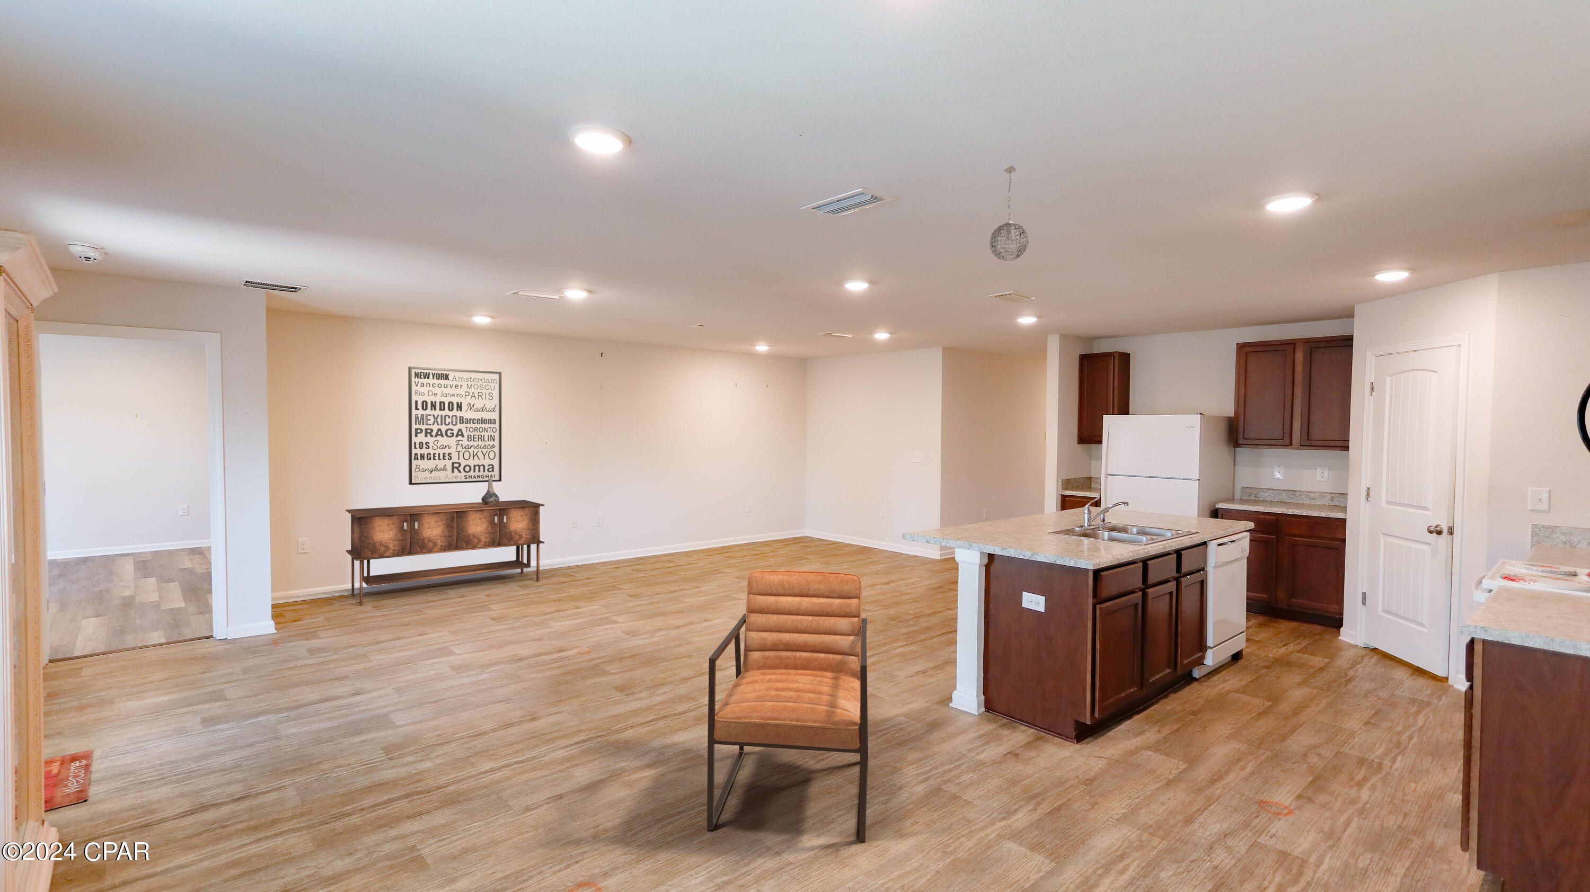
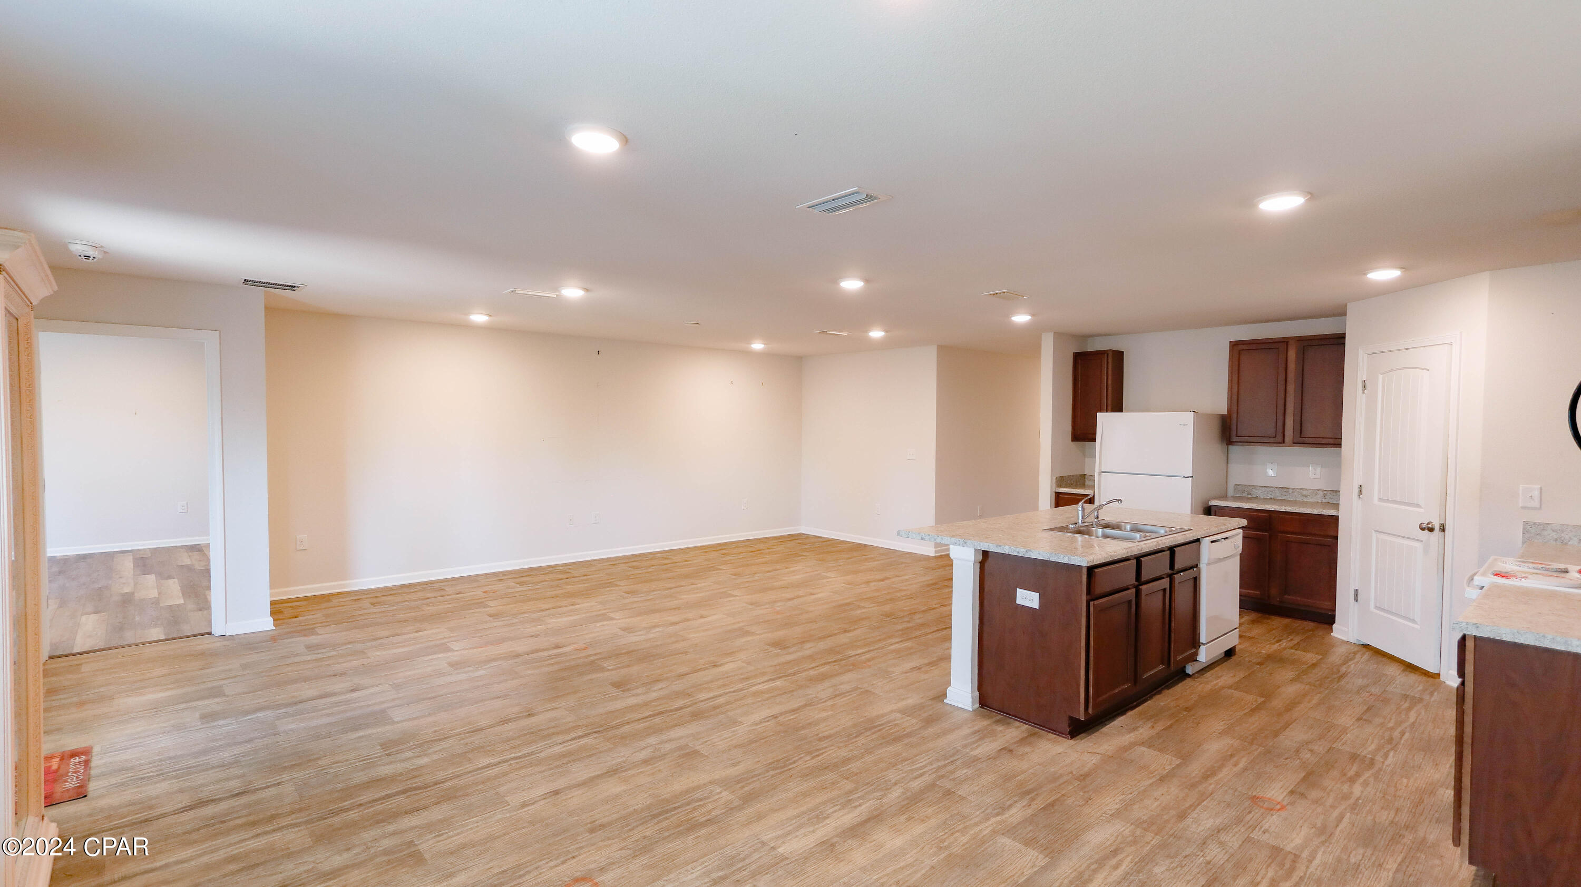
- sideboard [345,500,545,606]
- chair [707,570,868,842]
- wall art [407,366,502,486]
- pendant light [989,165,1030,261]
- decorative vase [480,478,500,506]
